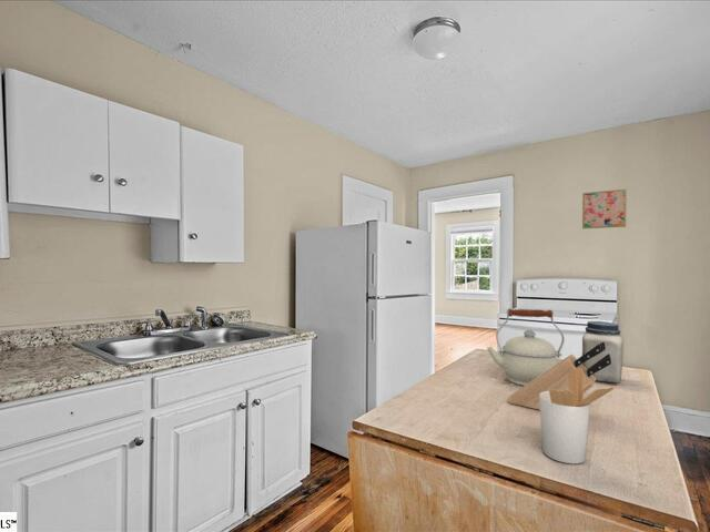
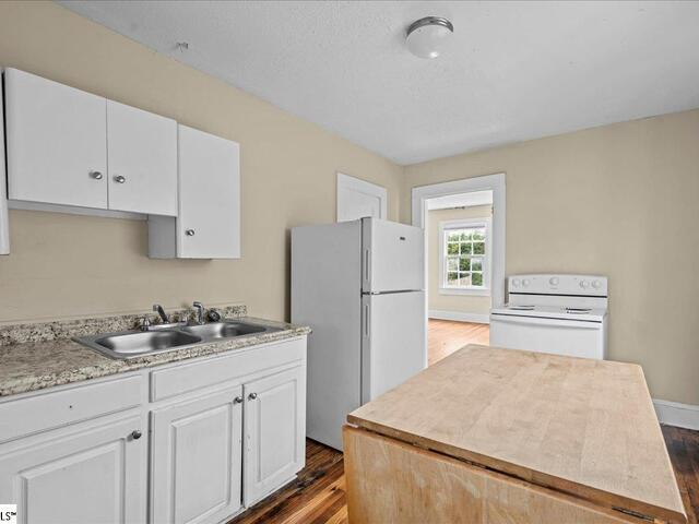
- knife block [506,341,611,411]
- utensil holder [539,368,620,464]
- kettle [486,308,566,387]
- jar [581,320,625,385]
- wall art [581,188,628,229]
